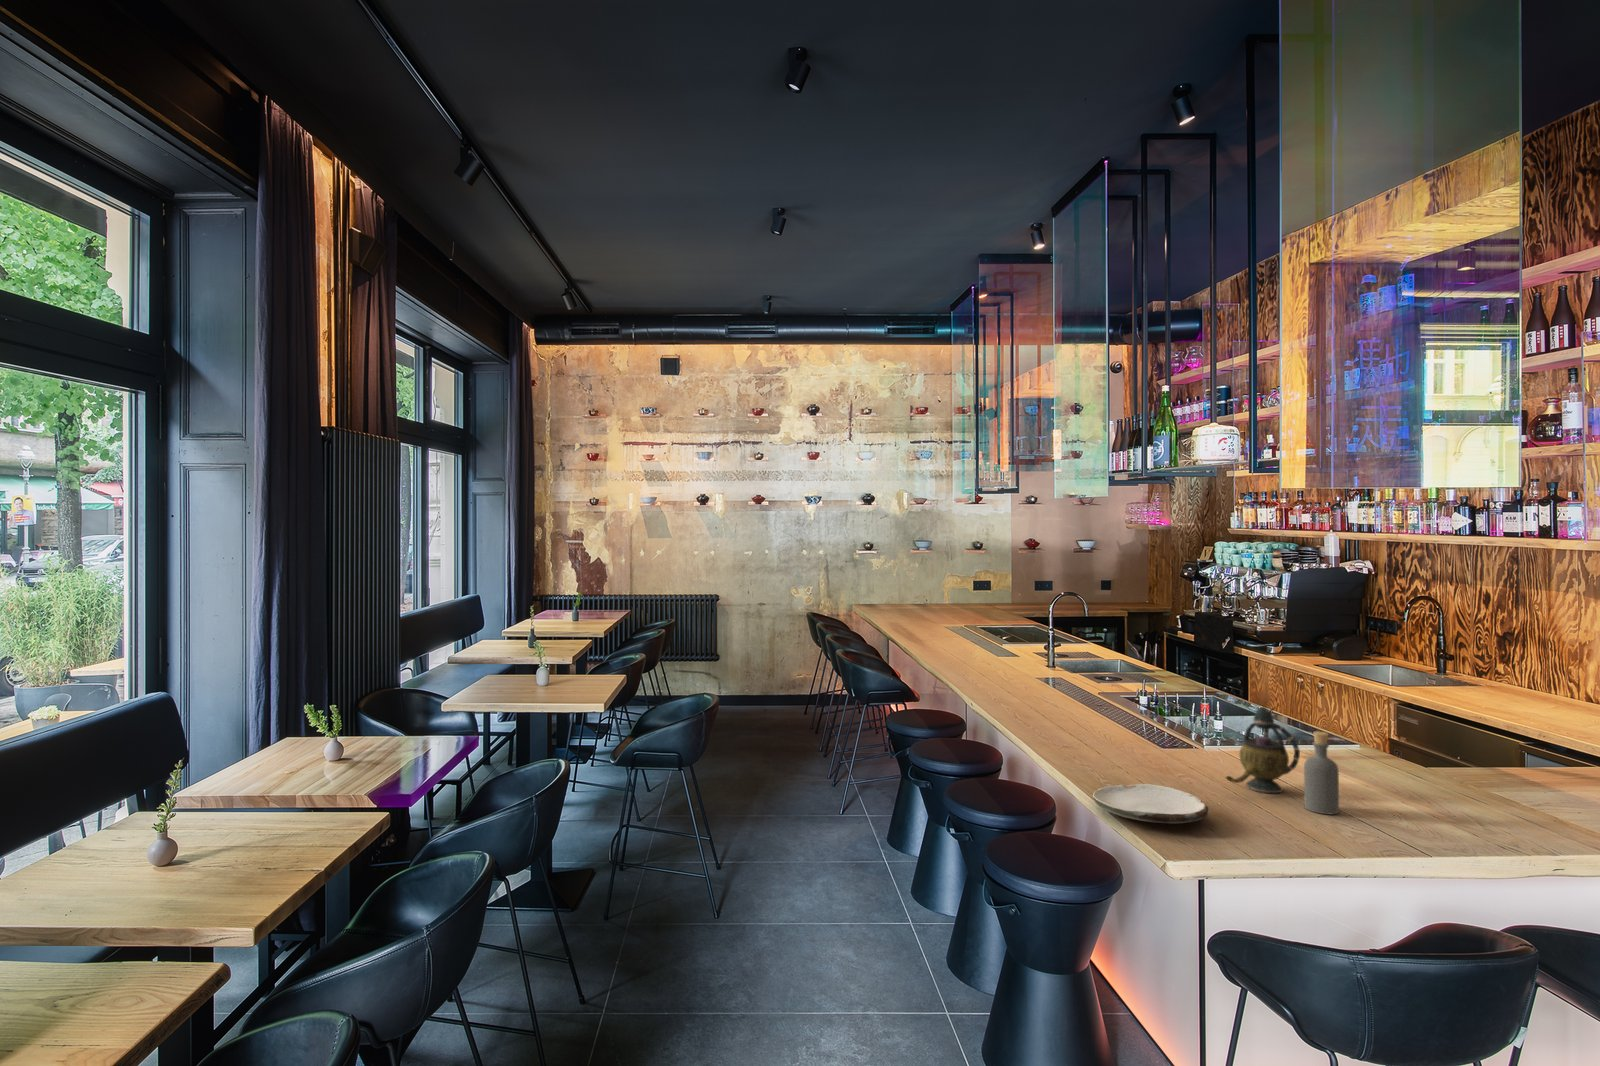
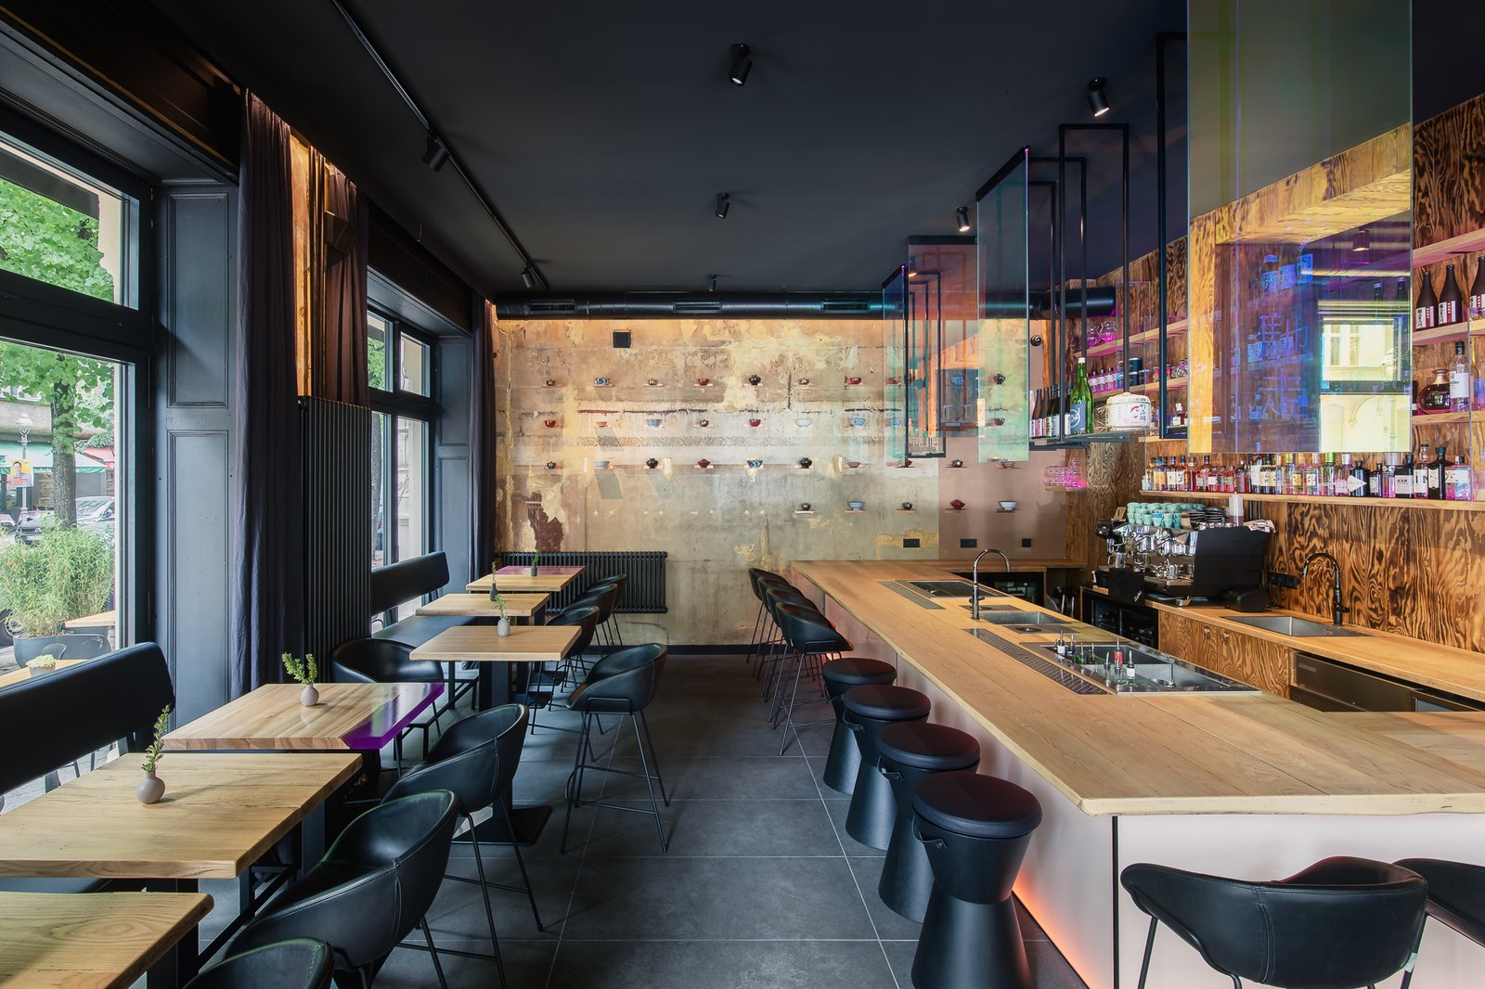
- teapot [1225,706,1301,794]
- plate [1092,783,1209,824]
- bottle [1303,730,1339,815]
